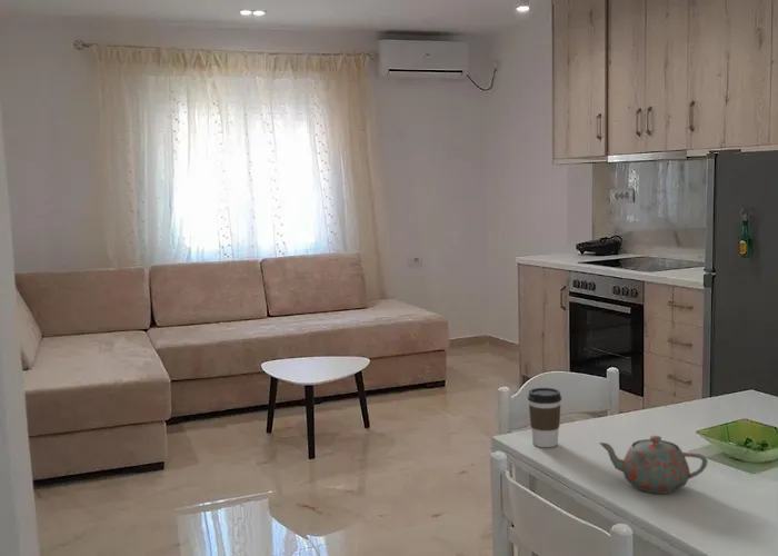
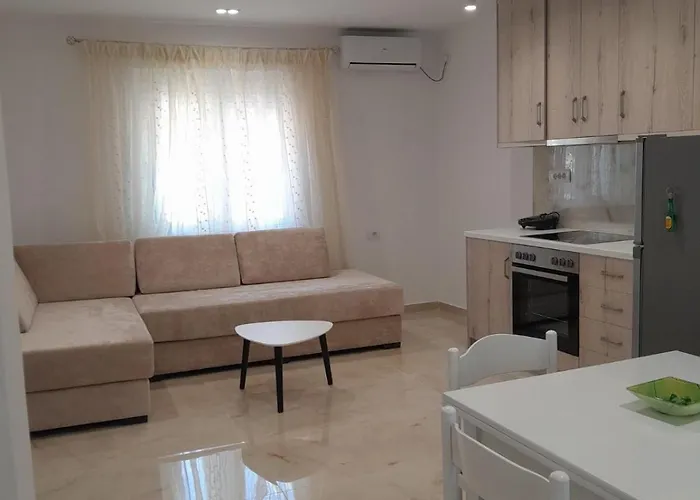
- teapot [597,435,709,494]
- coffee cup [527,387,562,448]
